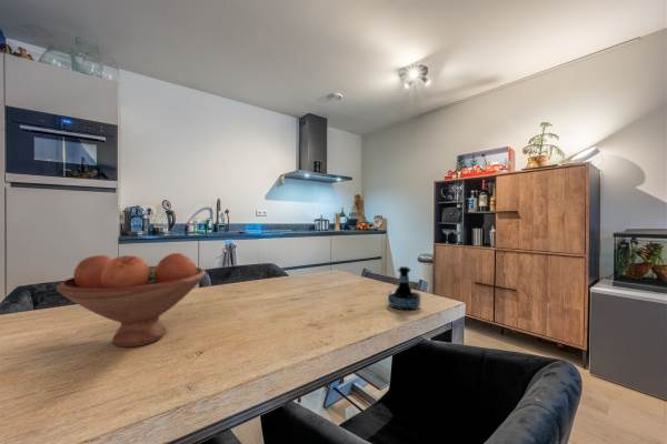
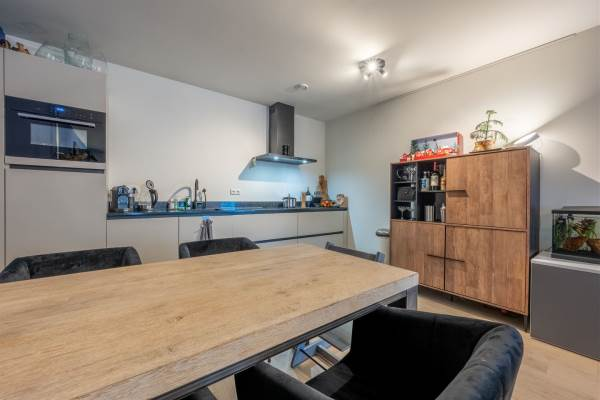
- tequila bottle [387,265,421,311]
- fruit bowl [56,252,207,349]
